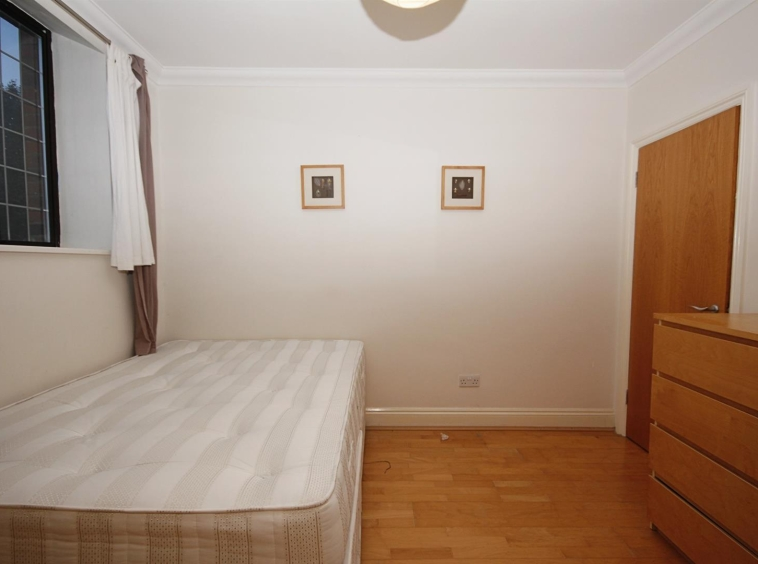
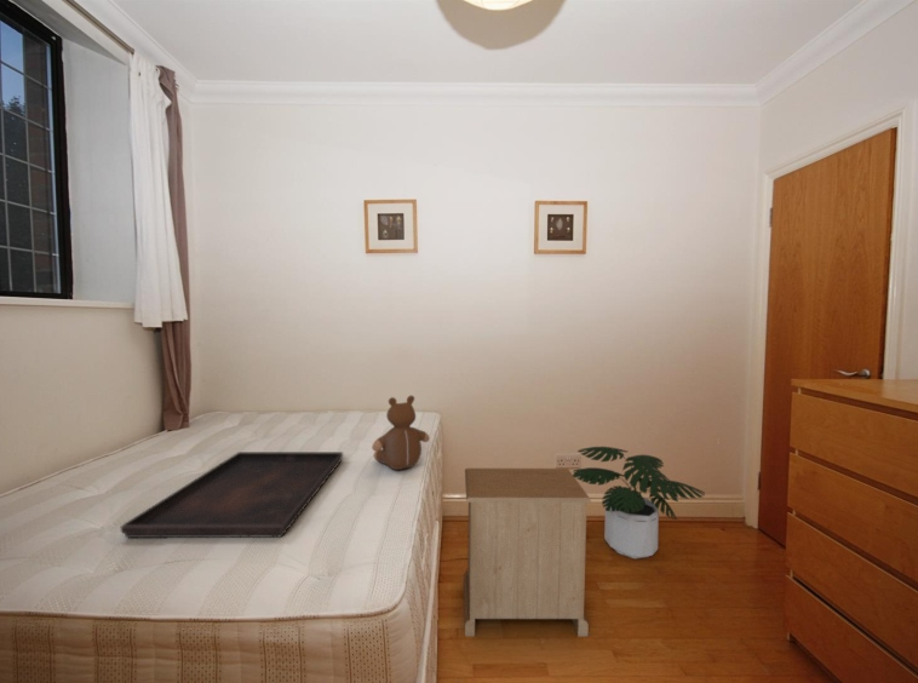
+ potted plant [572,446,706,559]
+ nightstand [463,467,592,638]
+ serving tray [120,450,344,539]
+ teddy bear [371,395,431,471]
